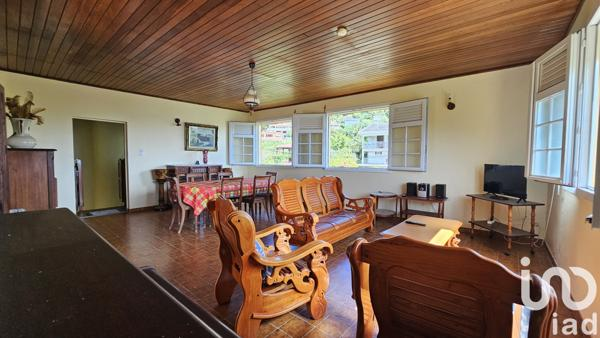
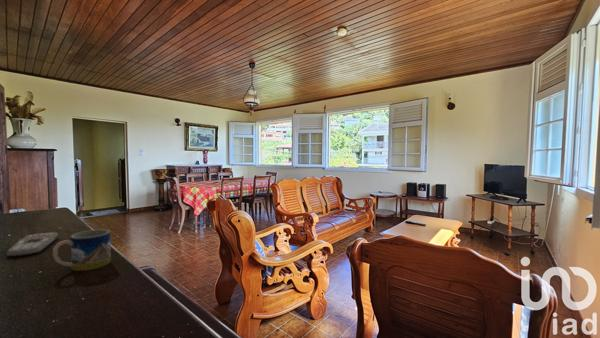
+ remote control [6,231,59,258]
+ mug [52,229,112,272]
